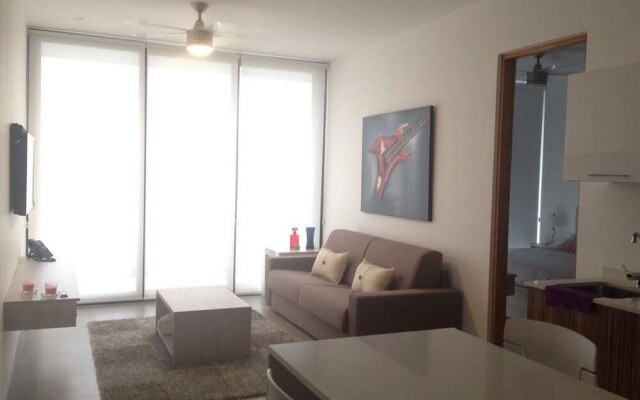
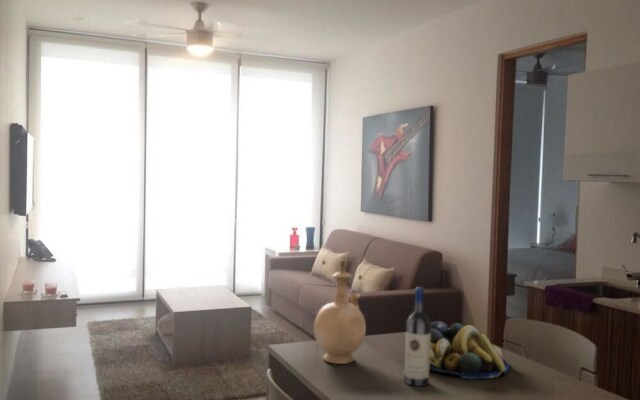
+ wine bottle [403,286,431,387]
+ fruit bowl [429,320,510,380]
+ vase [313,259,367,365]
